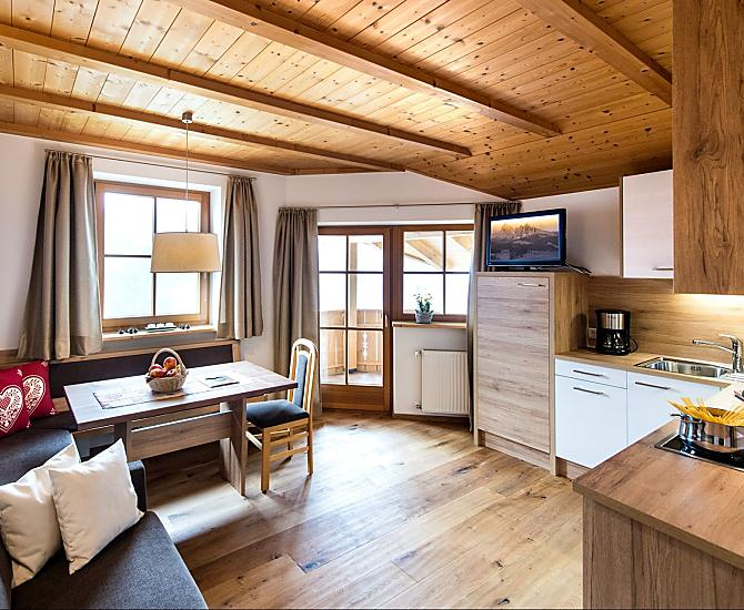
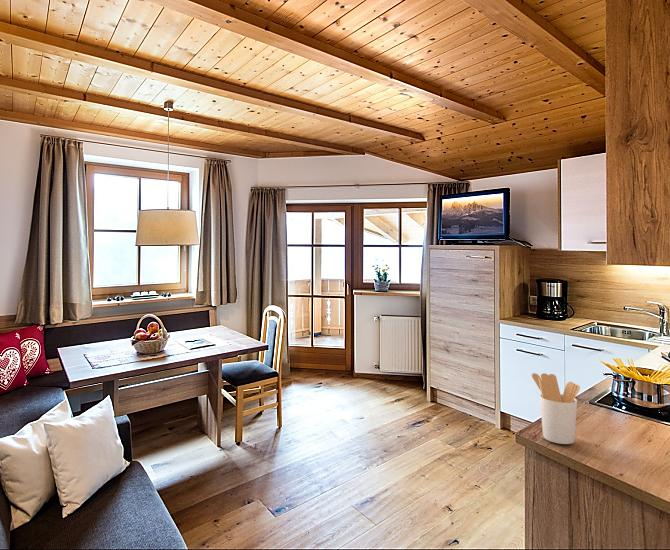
+ utensil holder [531,372,581,445]
